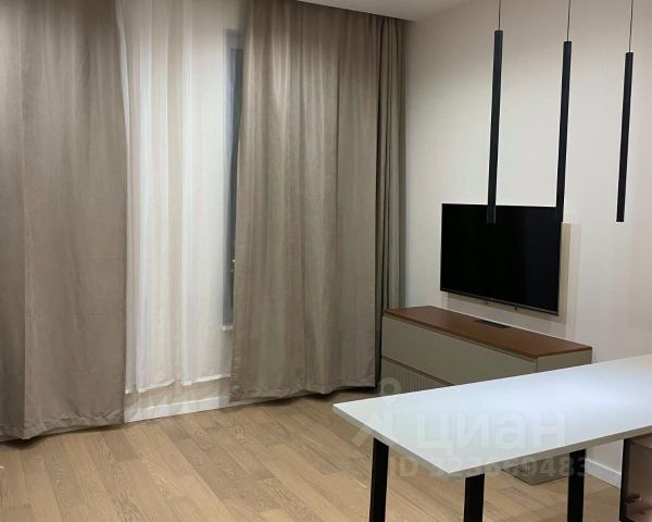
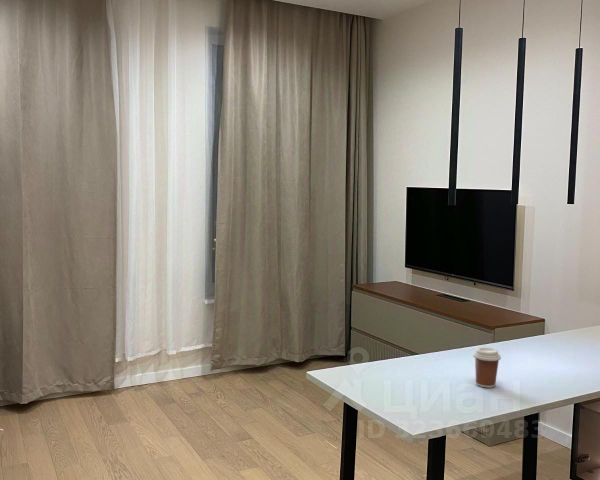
+ coffee cup [472,346,502,389]
